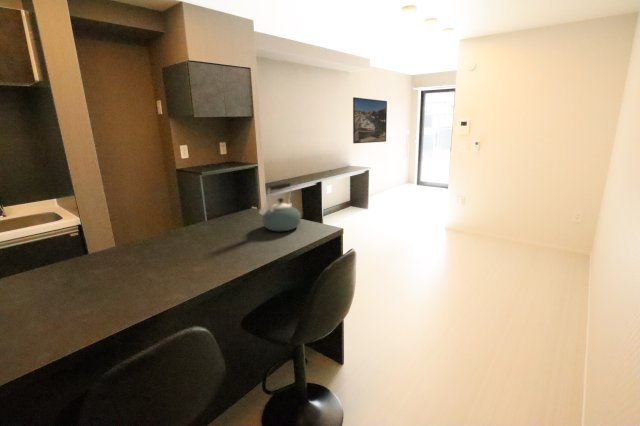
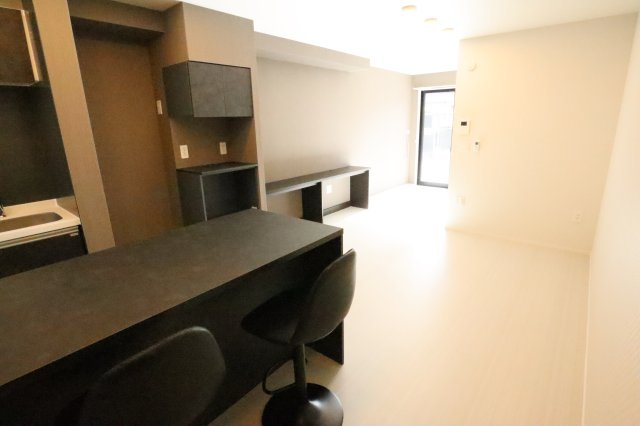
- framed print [352,96,388,144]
- kettle [258,182,302,232]
